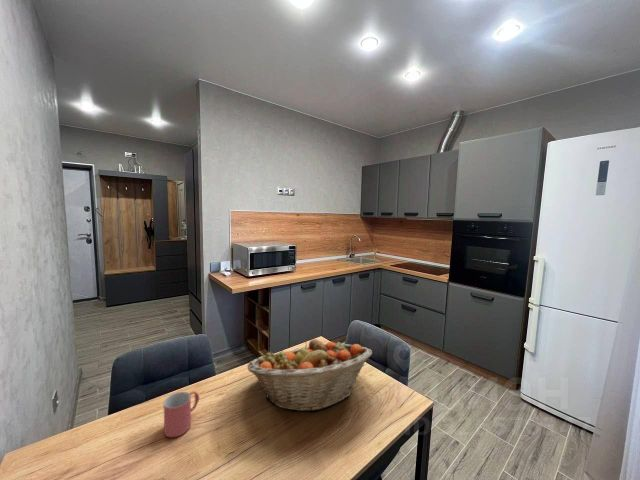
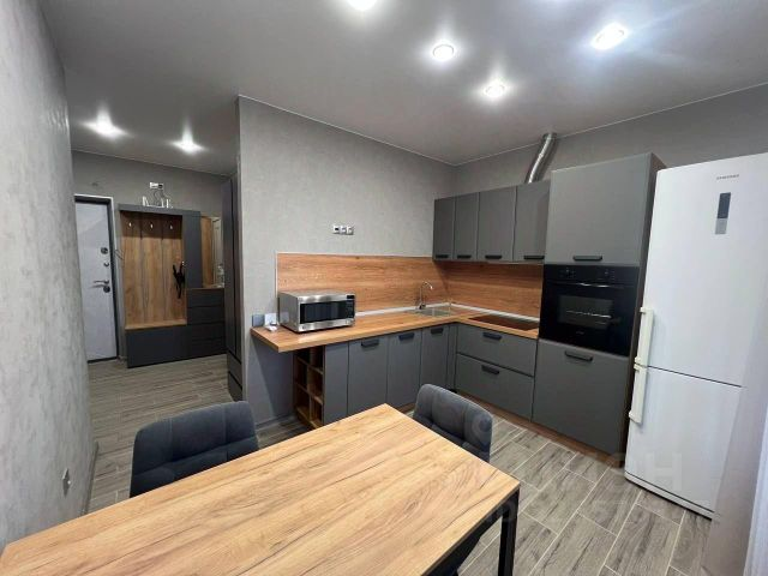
- fruit basket [247,338,373,412]
- mug [163,390,200,438]
